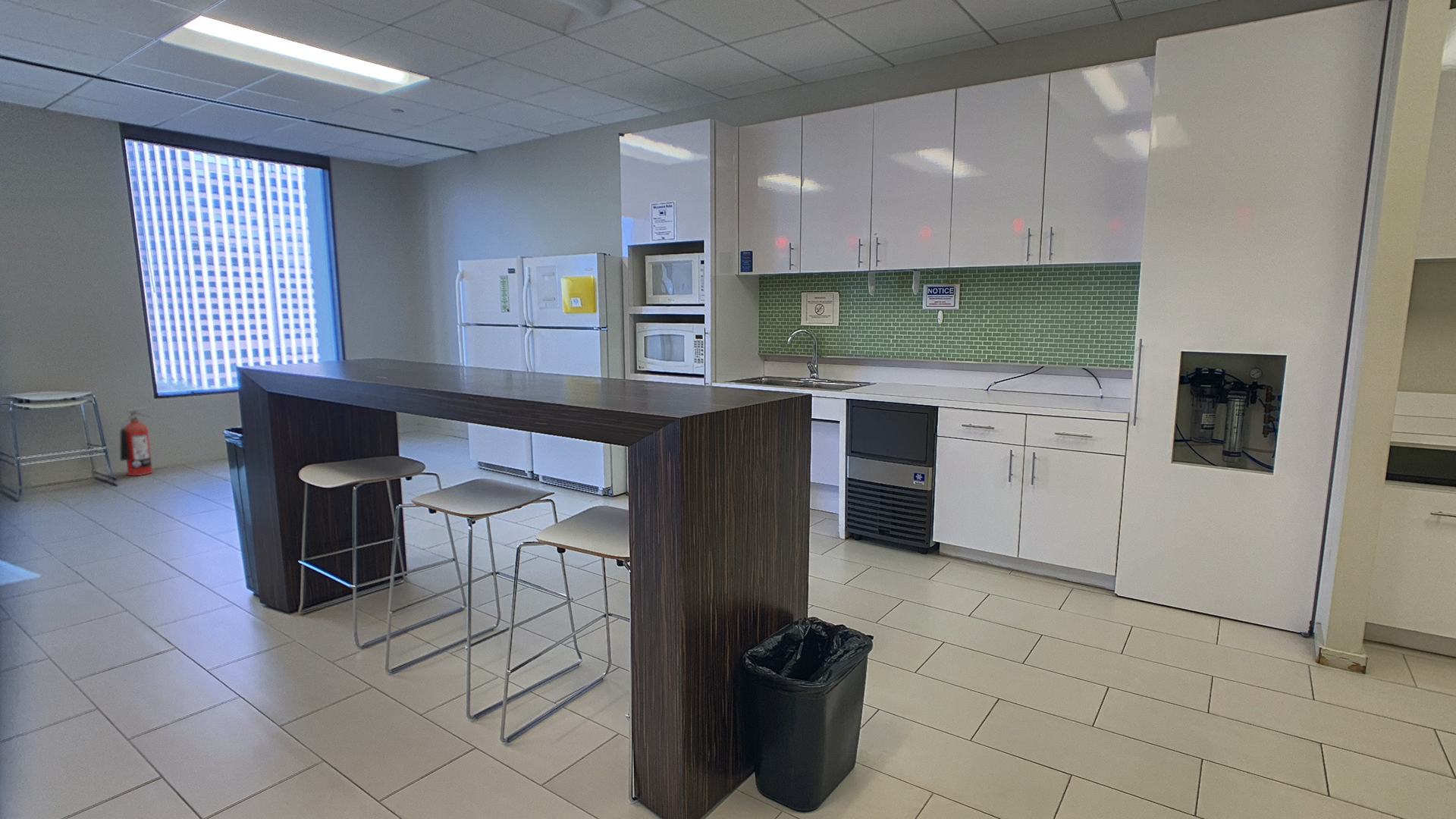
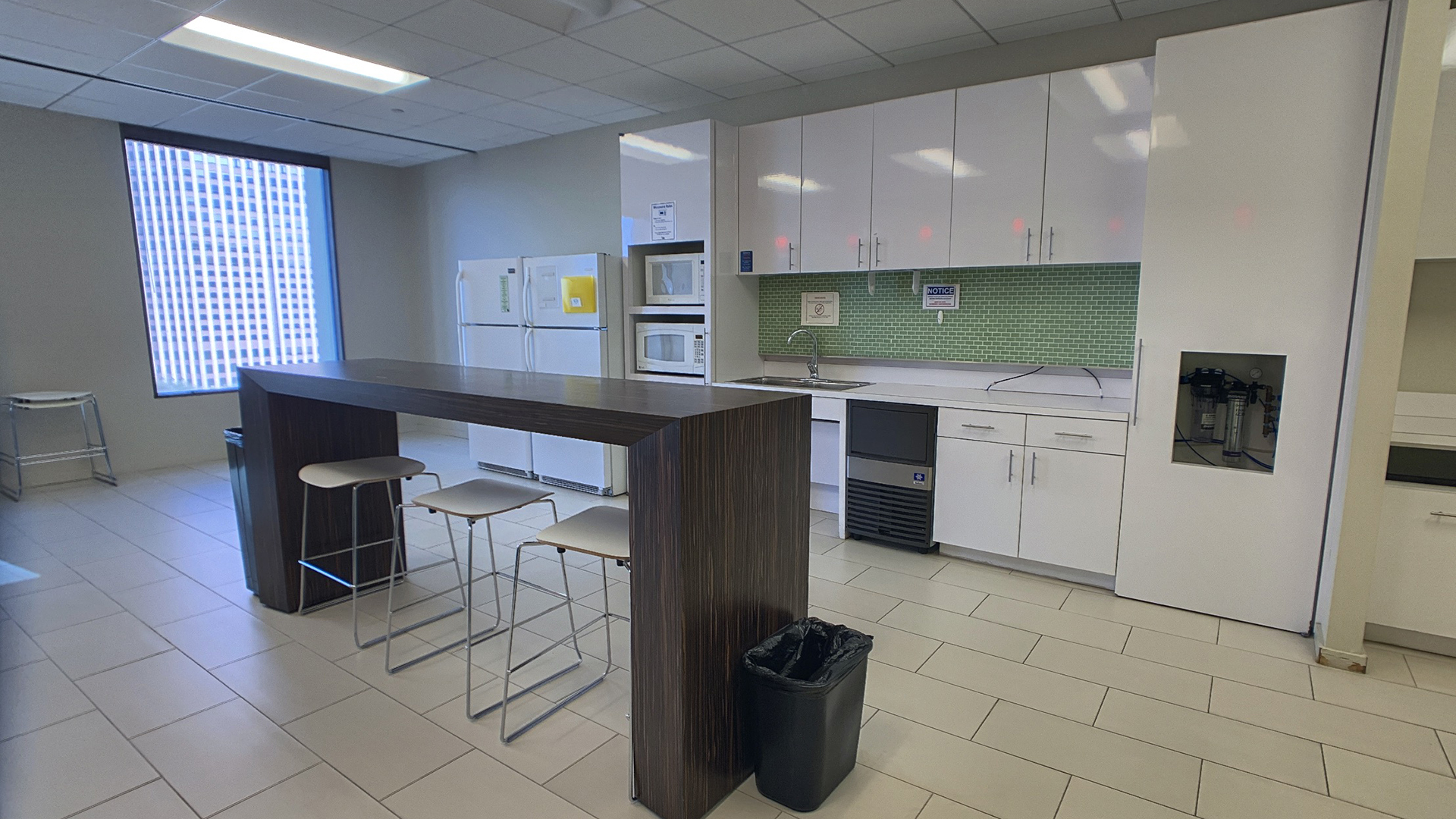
- fire extinguisher [119,406,153,476]
